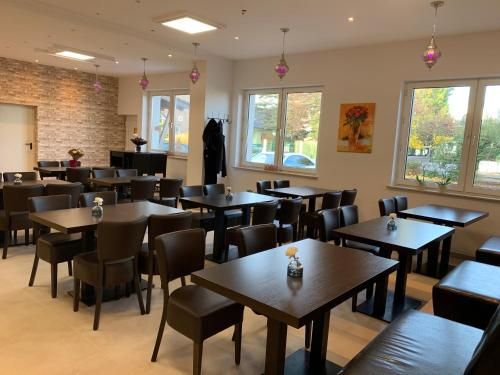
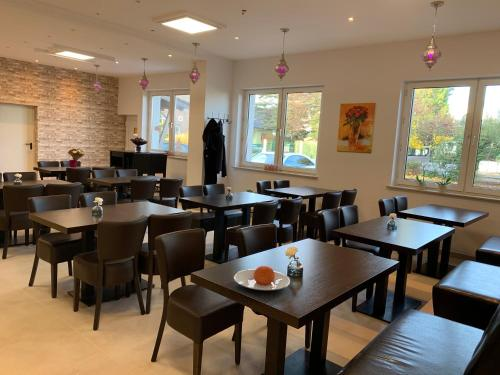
+ plate [233,265,291,291]
